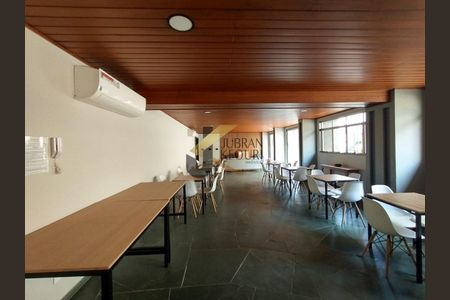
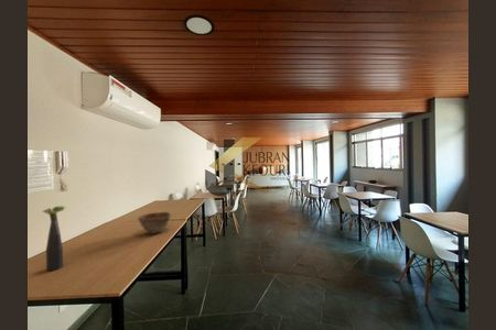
+ plant [42,206,66,273]
+ bowl [137,211,172,235]
